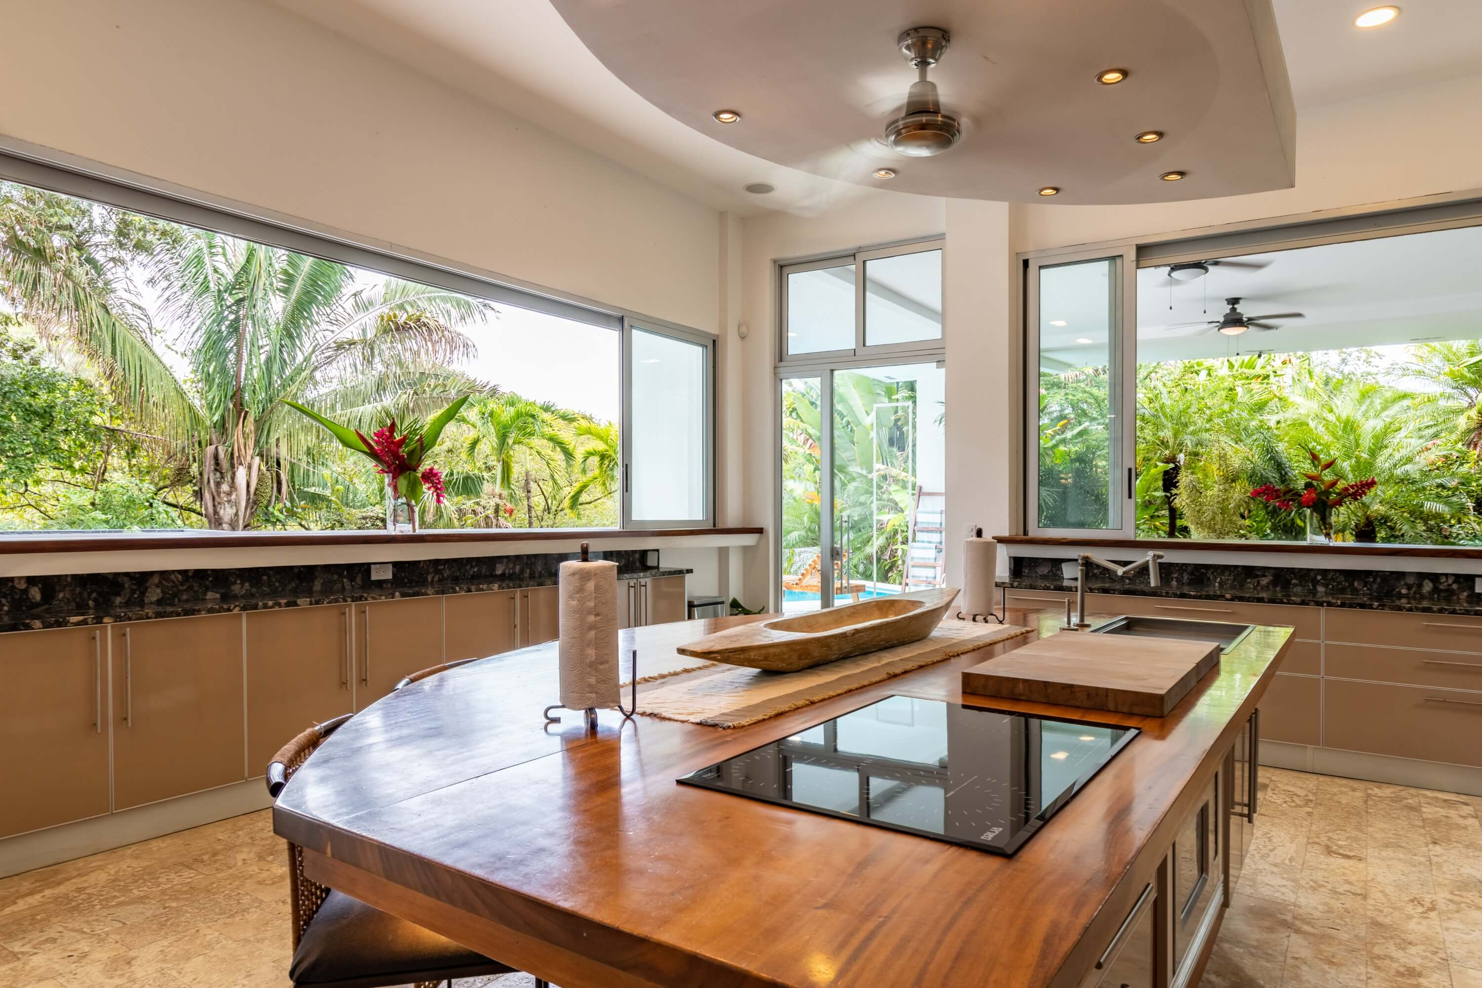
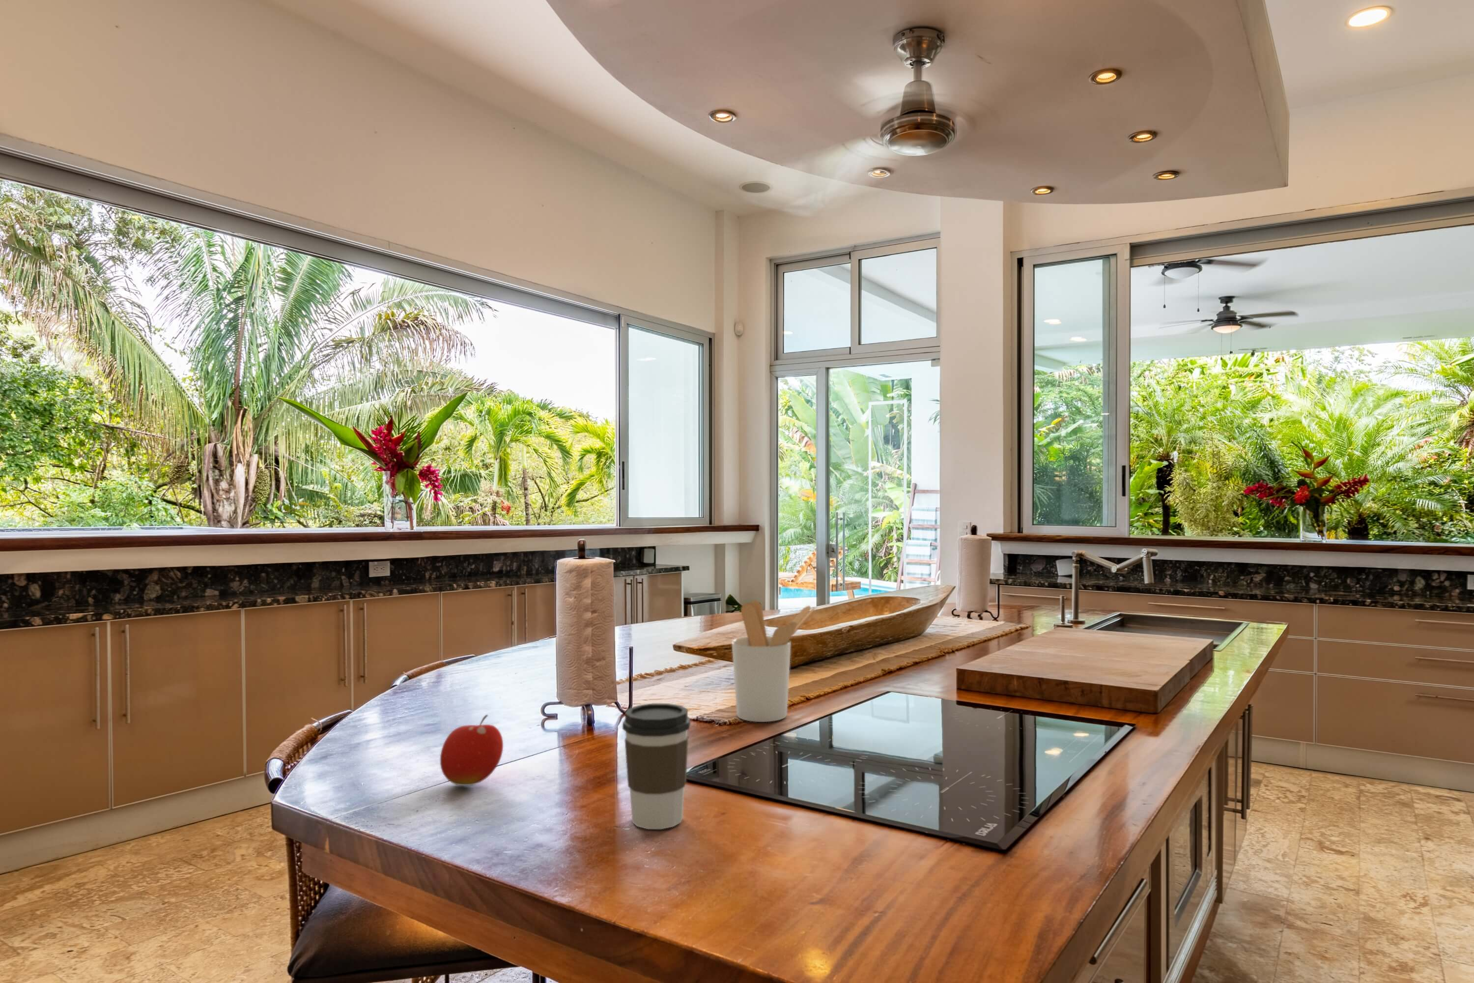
+ fruit [440,714,503,786]
+ coffee cup [622,703,691,829]
+ utensil holder [732,600,816,723]
